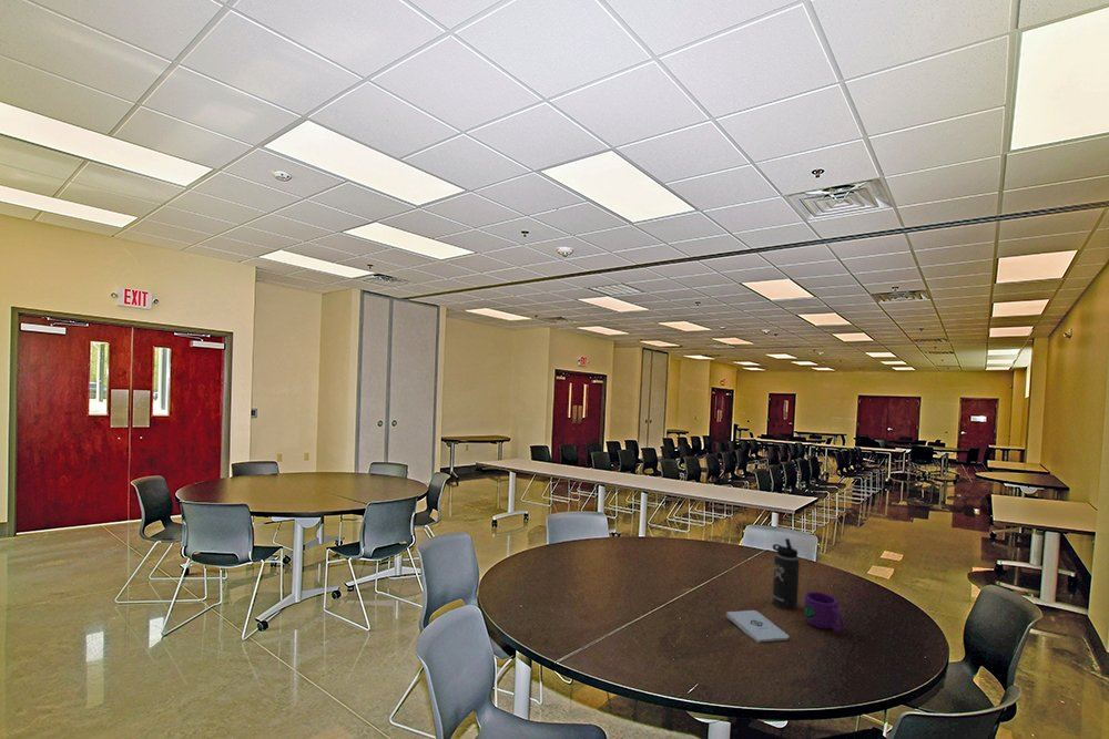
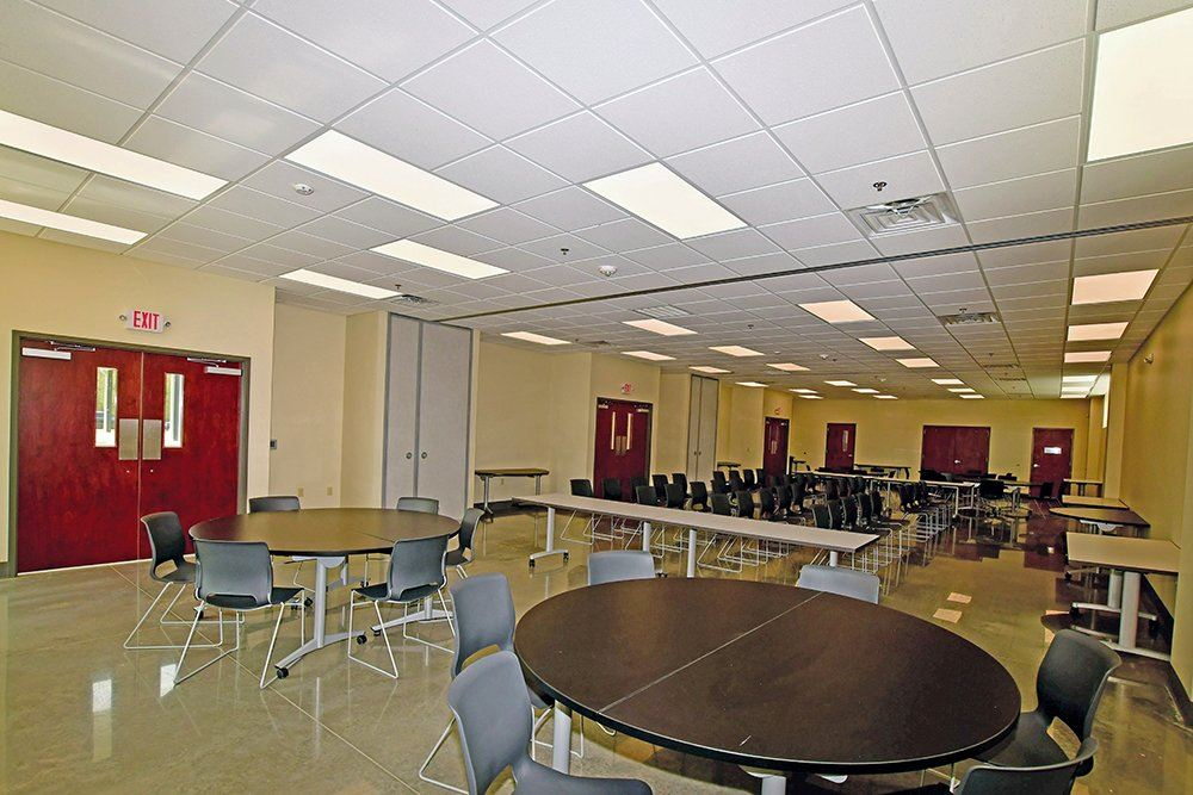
- notepad [725,609,790,644]
- thermos bottle [772,537,801,610]
- mug [804,591,845,633]
